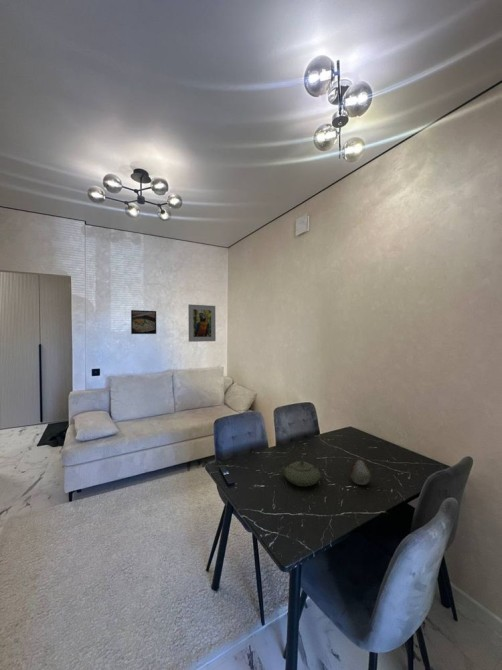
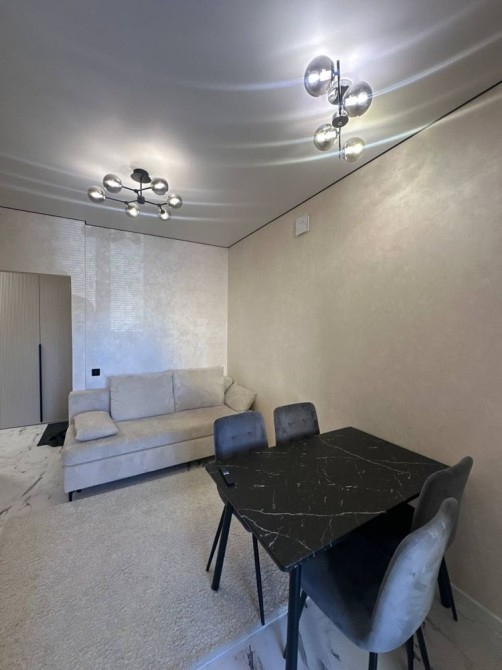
- fruit [349,456,372,486]
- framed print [187,303,217,343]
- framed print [130,309,157,335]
- teapot [278,450,322,487]
